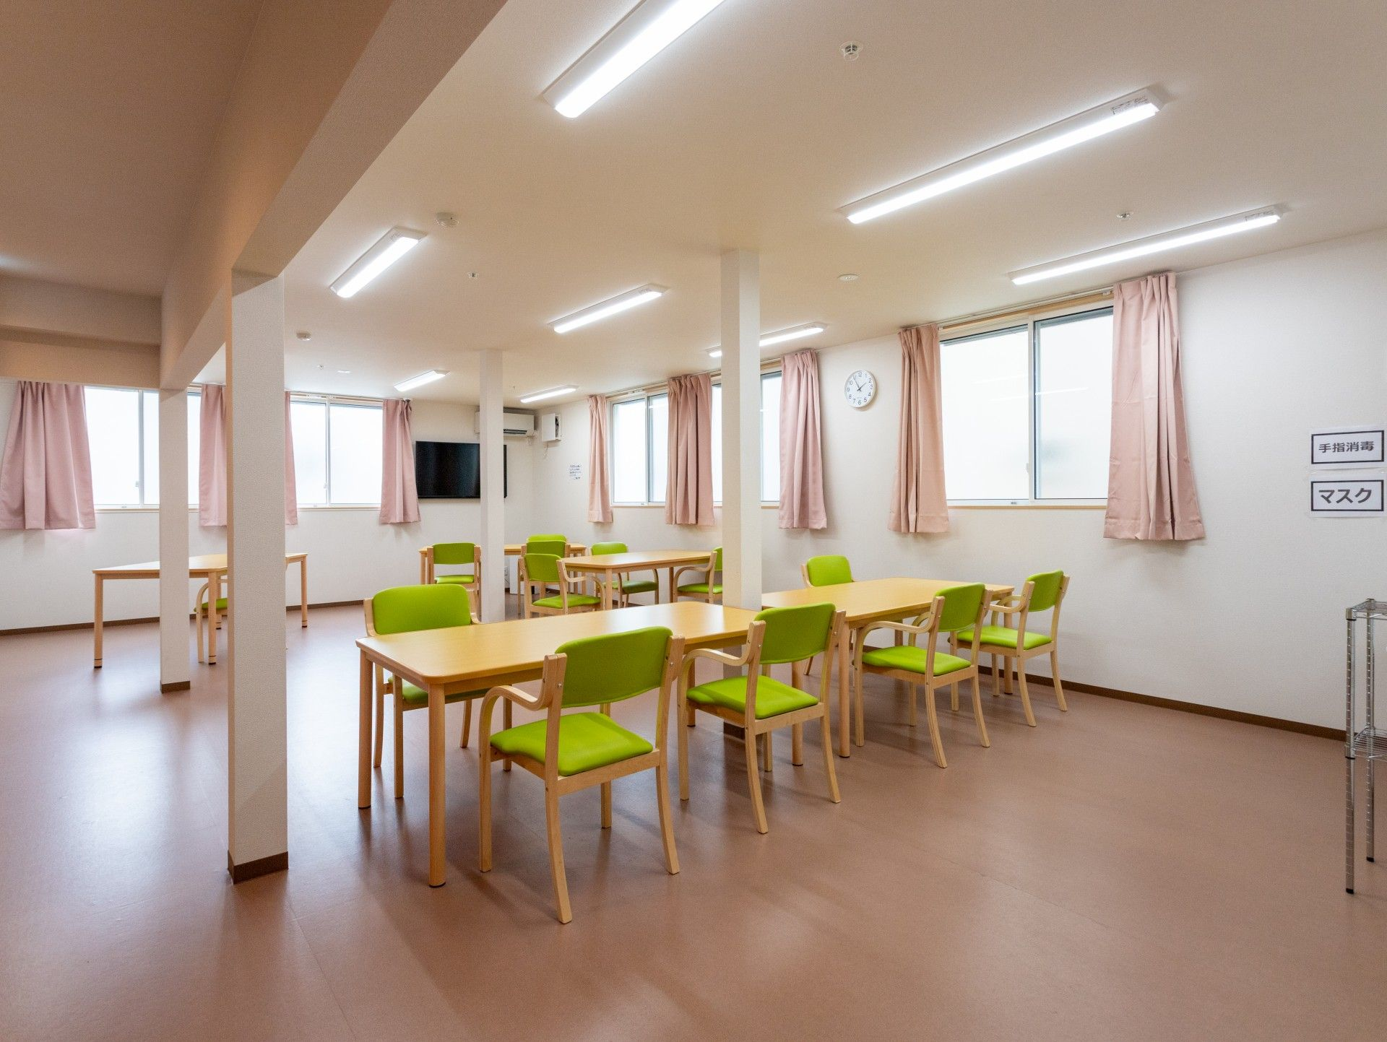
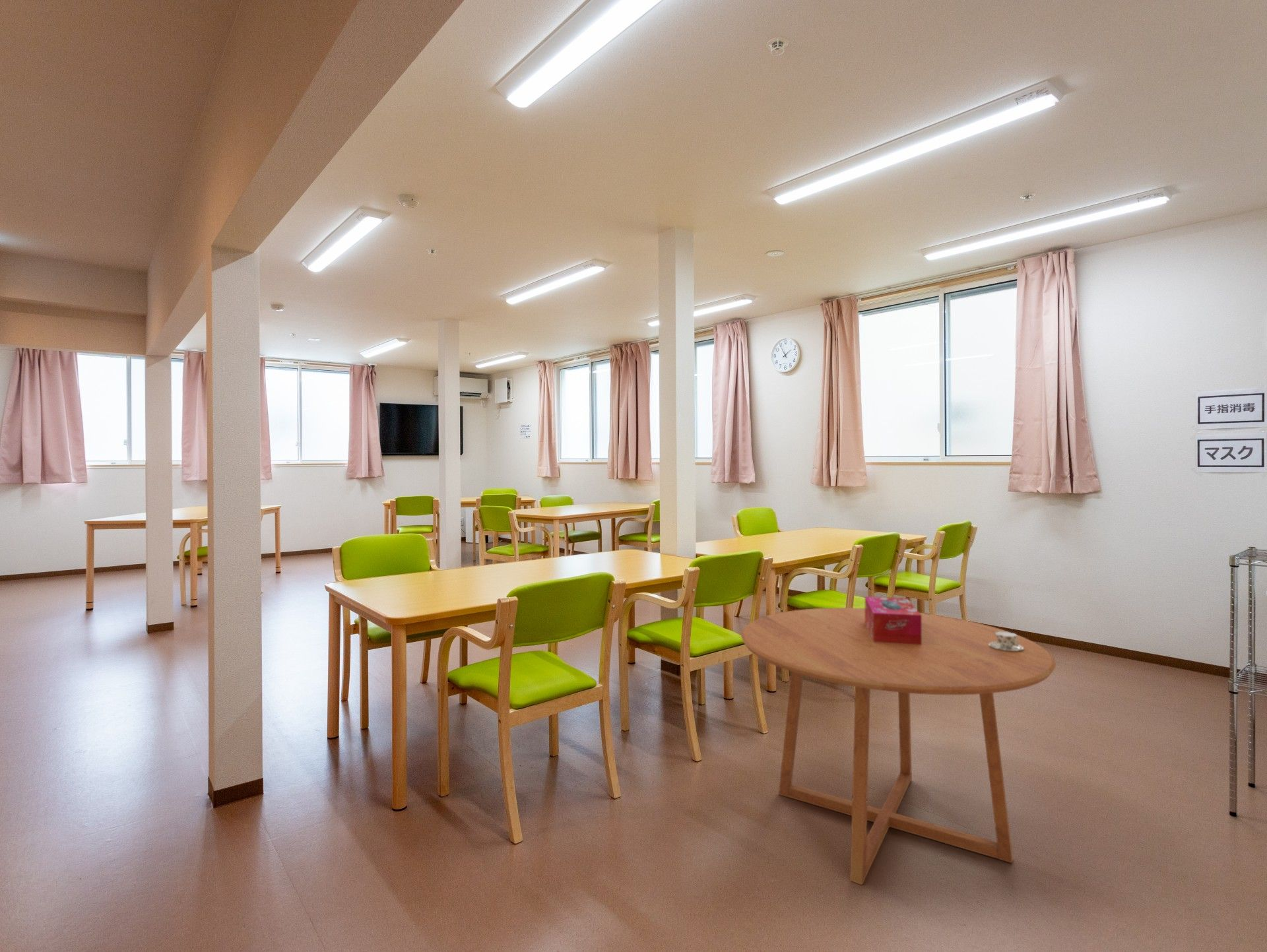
+ dining table [740,607,1056,886]
+ tissue box [864,596,921,645]
+ teacup [989,631,1023,651]
